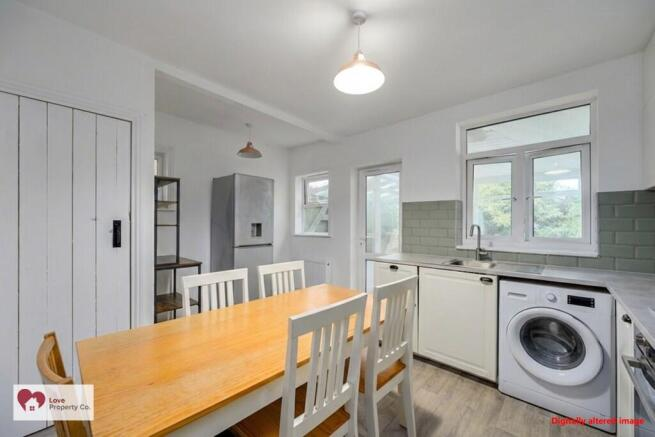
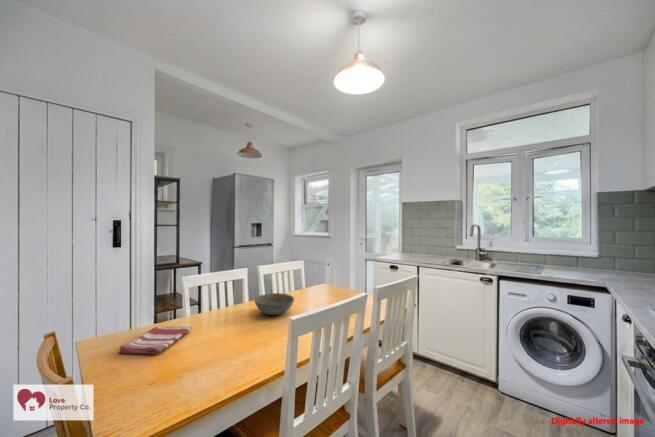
+ dish towel [118,325,192,355]
+ bowl [254,292,295,316]
